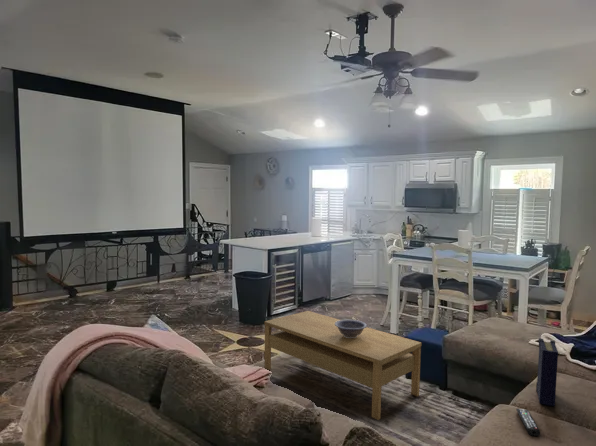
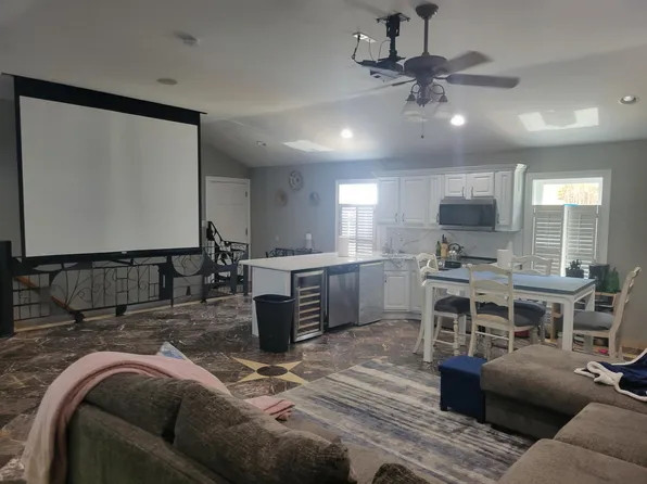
- book [535,338,563,407]
- remote control [515,408,541,437]
- coffee table [263,310,422,421]
- decorative bowl [335,319,368,338]
